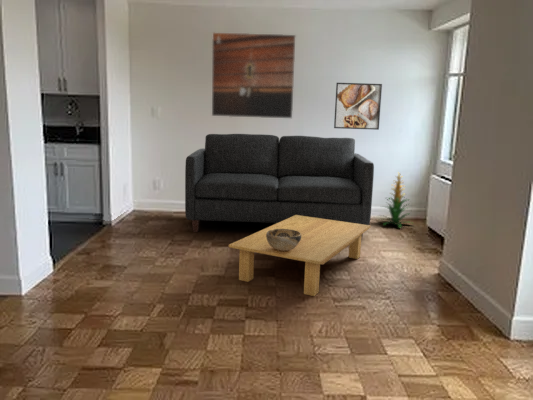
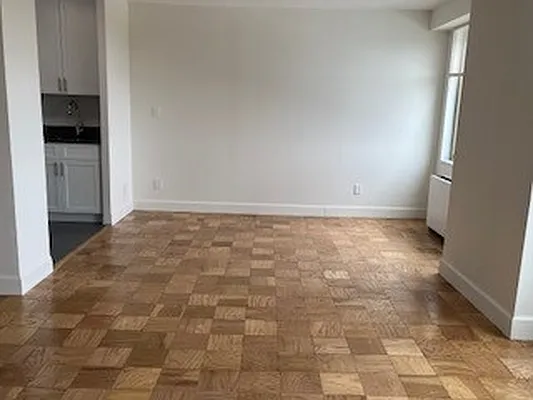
- coffee table [228,215,372,297]
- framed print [211,31,297,119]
- sofa [184,133,375,237]
- decorative bowl [266,229,301,251]
- indoor plant [377,172,415,229]
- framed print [333,82,383,131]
